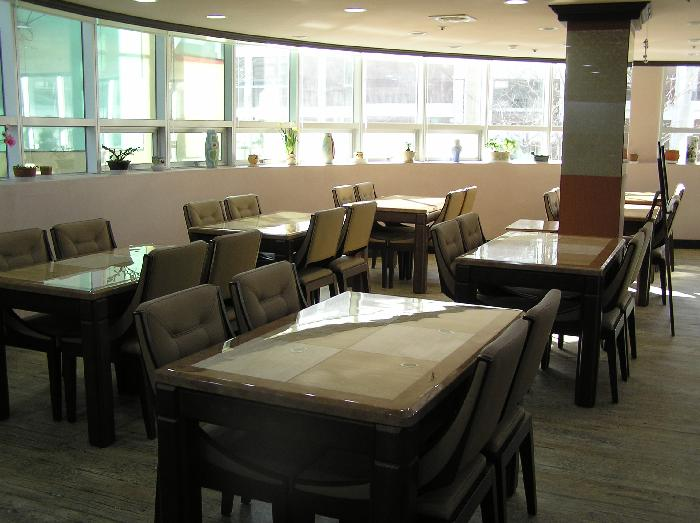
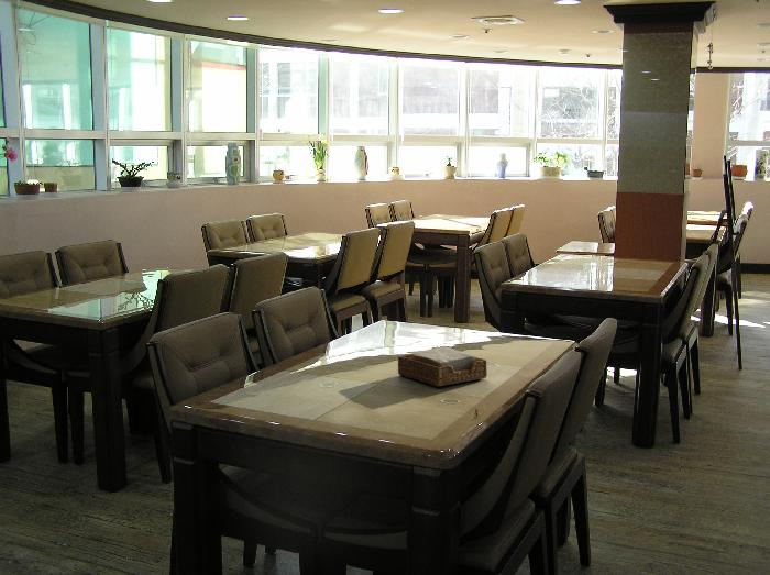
+ napkin holder [397,345,488,388]
